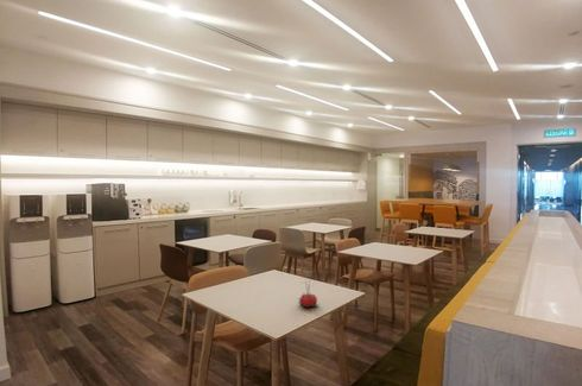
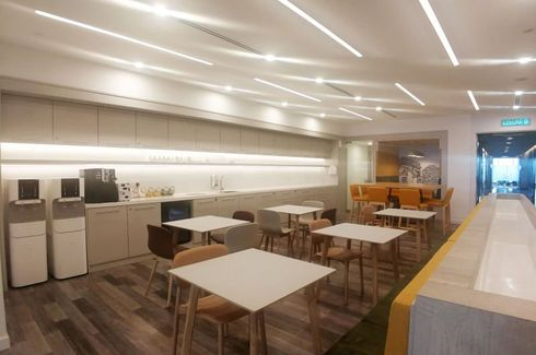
- flower [297,276,320,309]
